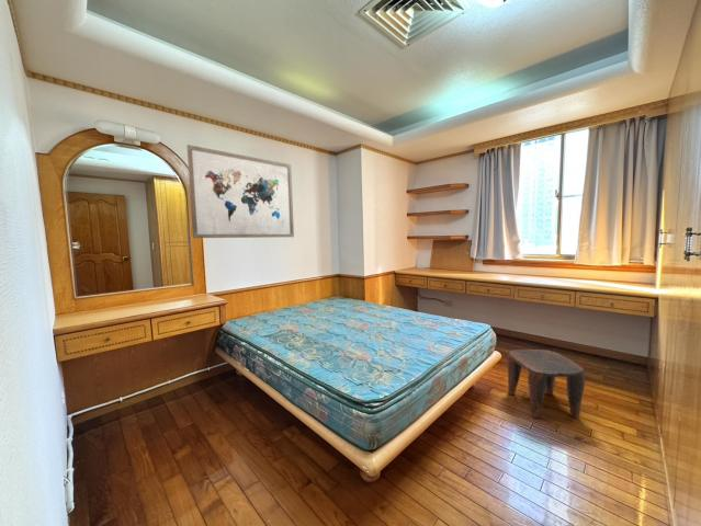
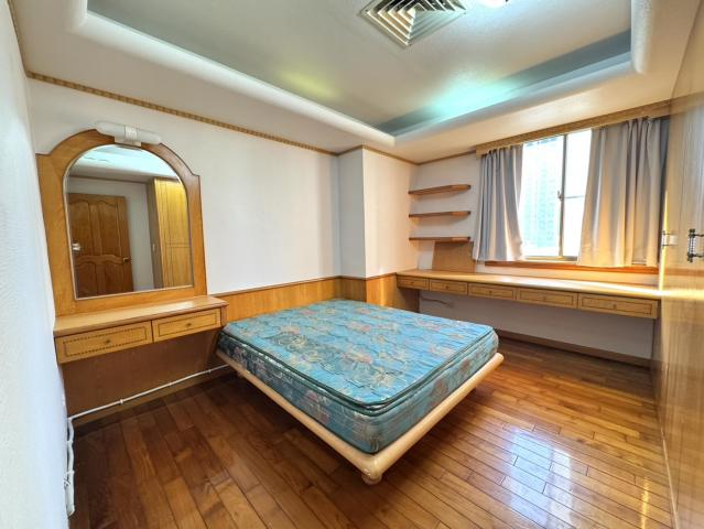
- wall art [185,144,295,239]
- stool [507,348,586,419]
